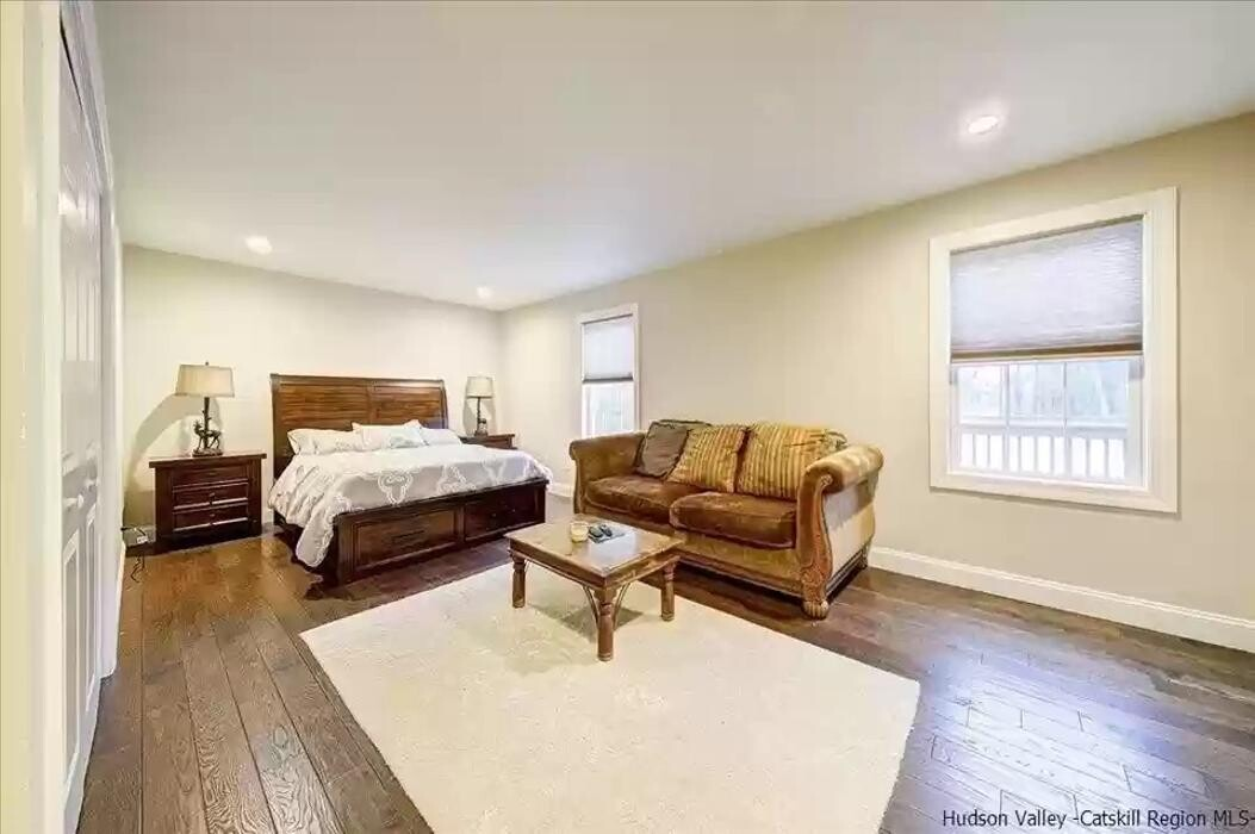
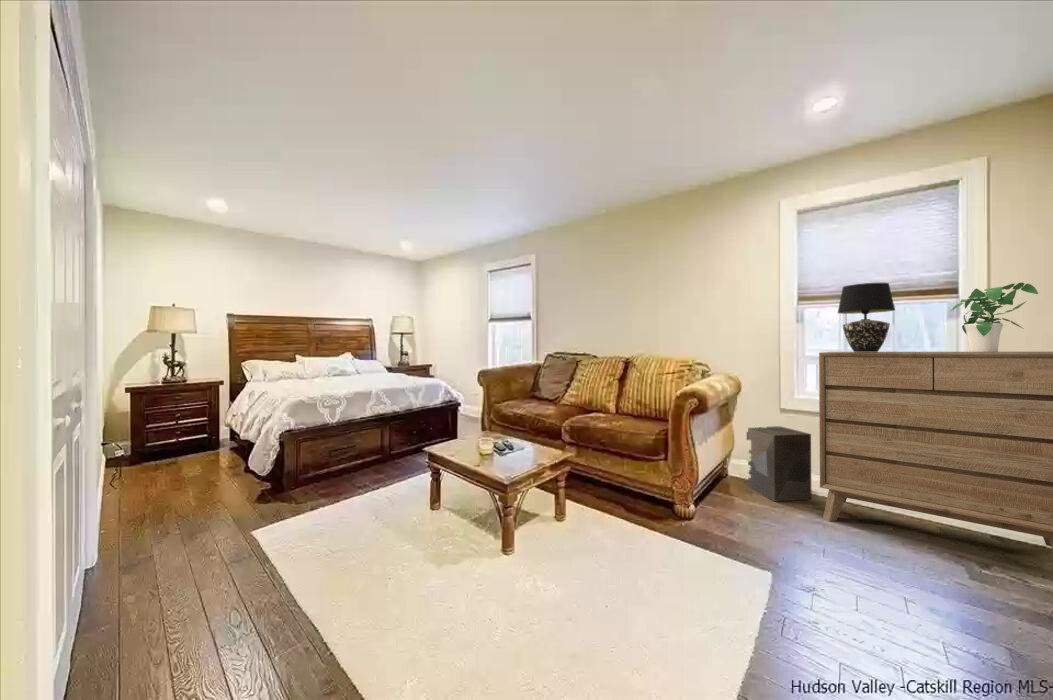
+ table lamp [837,282,896,352]
+ potted plant [950,282,1039,352]
+ dresser [818,351,1053,550]
+ storage bin [746,425,812,503]
